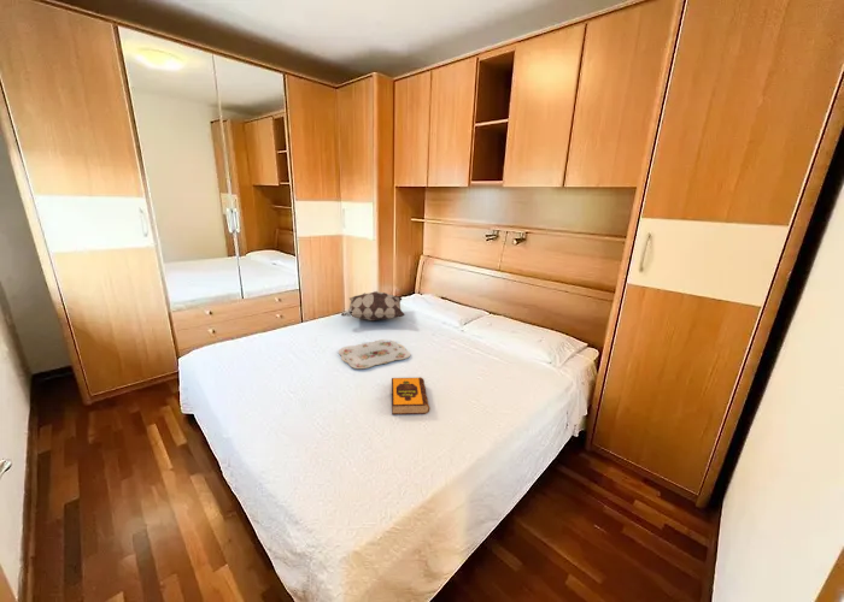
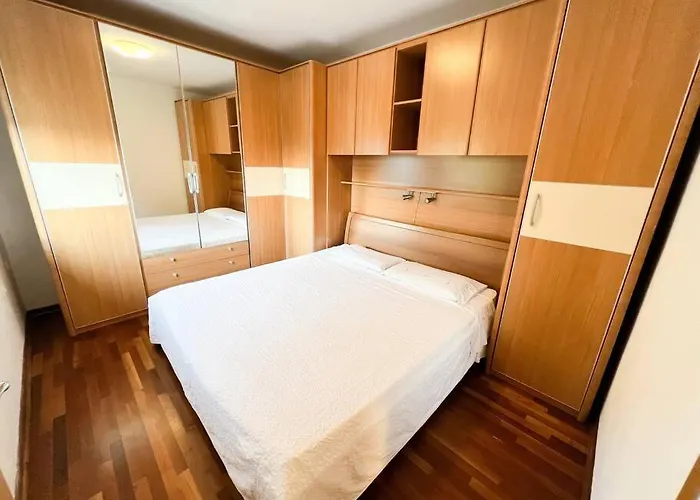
- serving tray [338,338,411,370]
- hardback book [391,376,430,415]
- decorative pillow [340,290,406,321]
